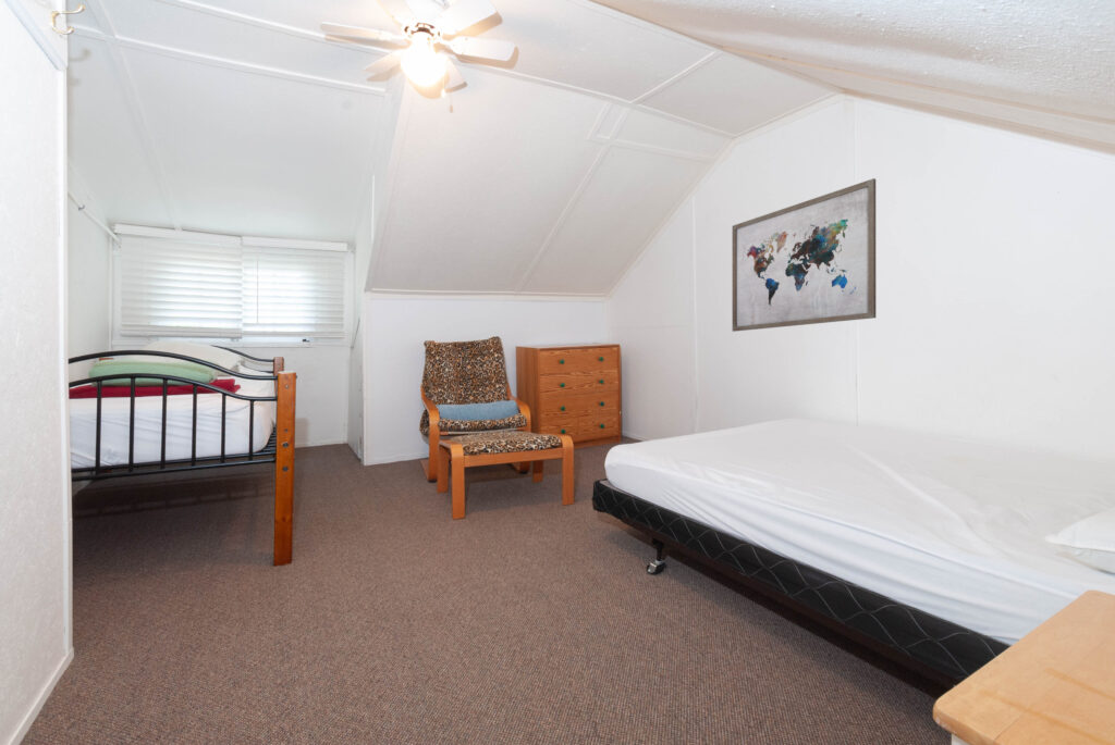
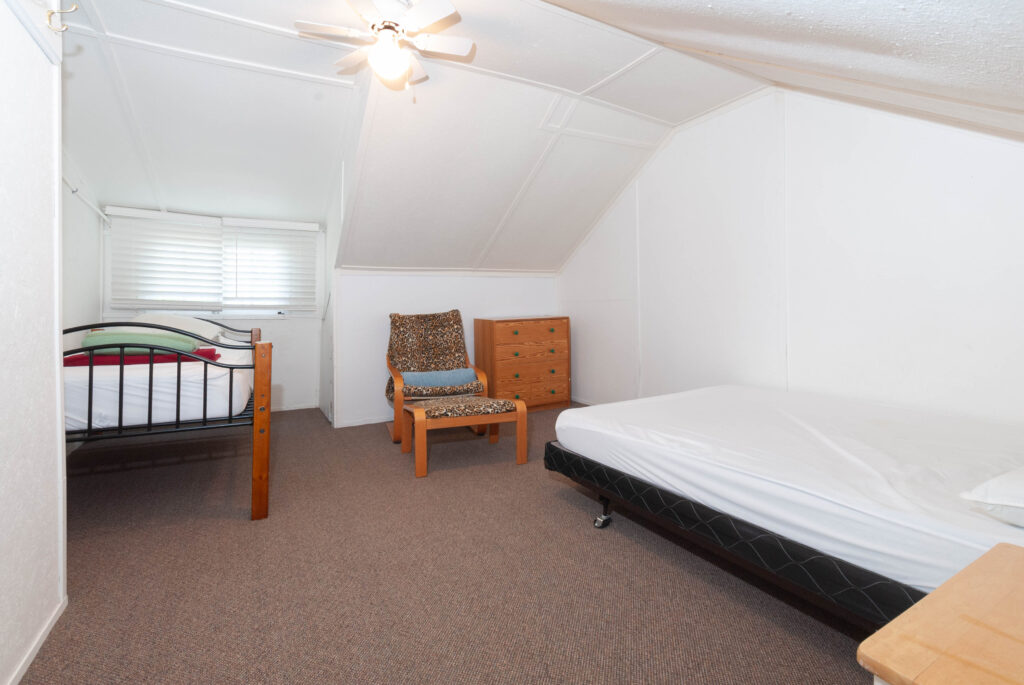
- wall art [732,177,877,333]
